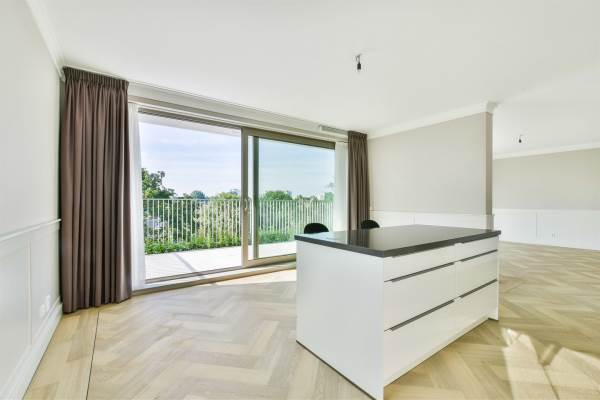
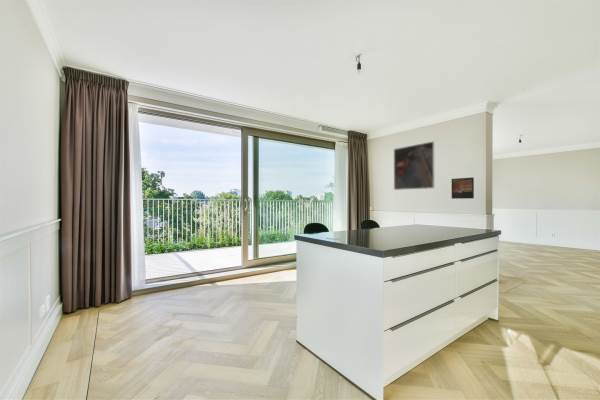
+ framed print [451,176,475,200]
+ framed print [393,140,436,191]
